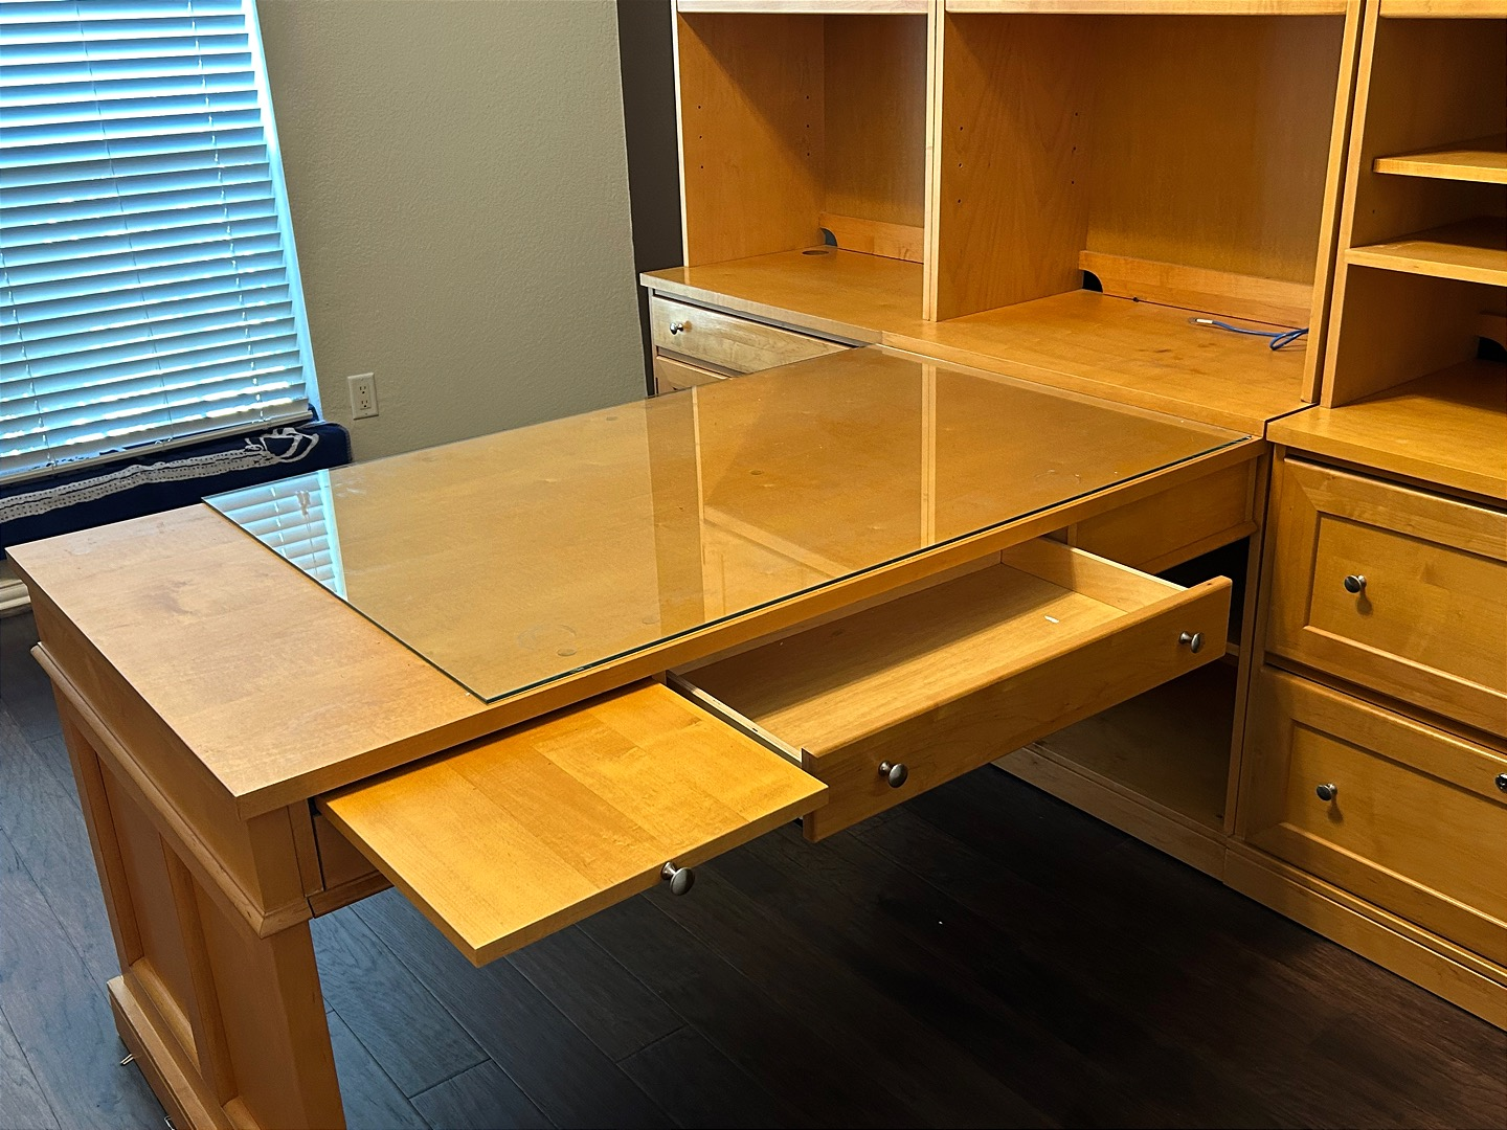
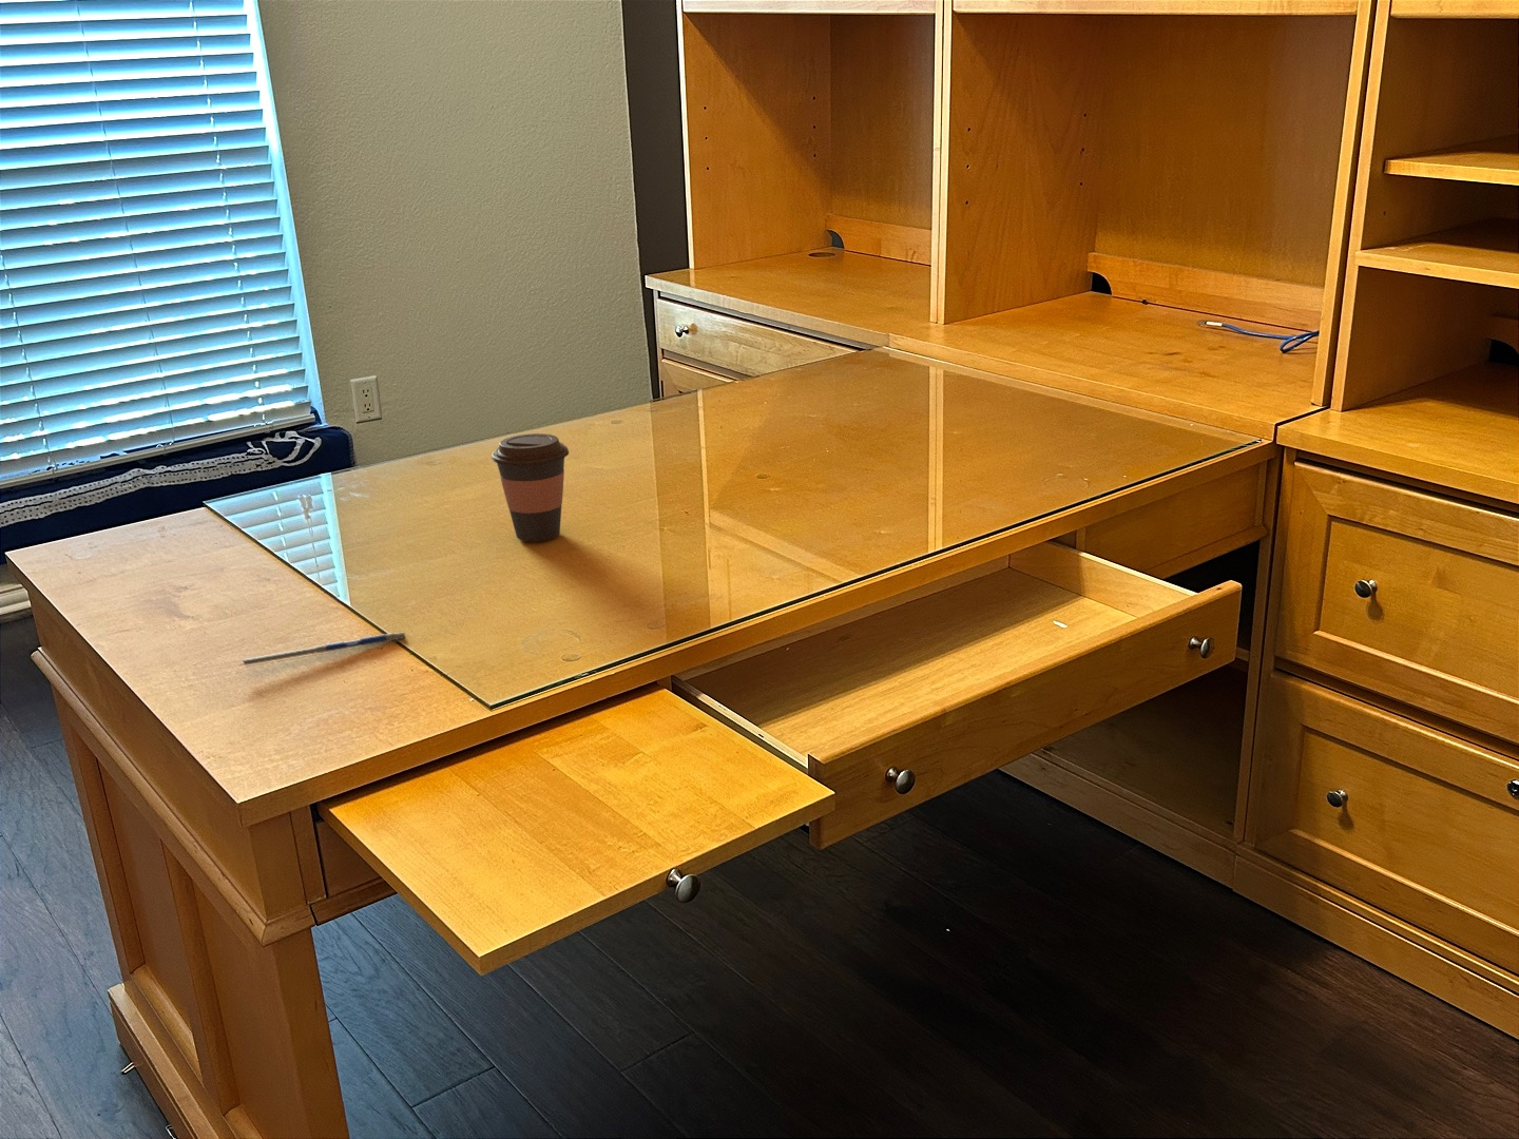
+ coffee cup [490,432,569,542]
+ pen [237,631,408,669]
